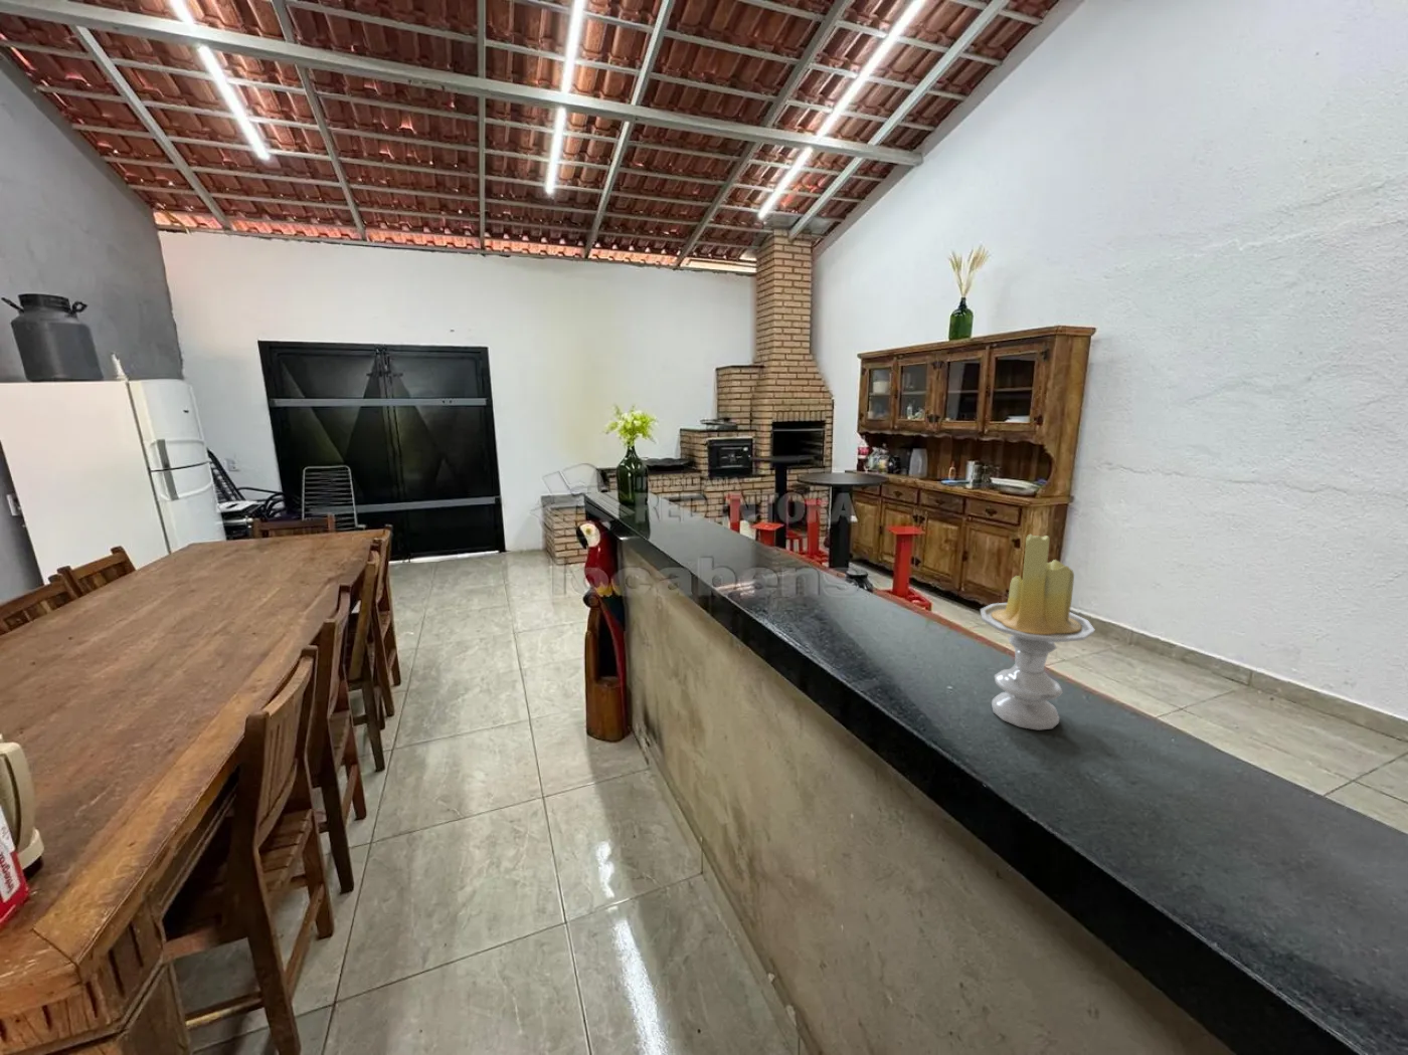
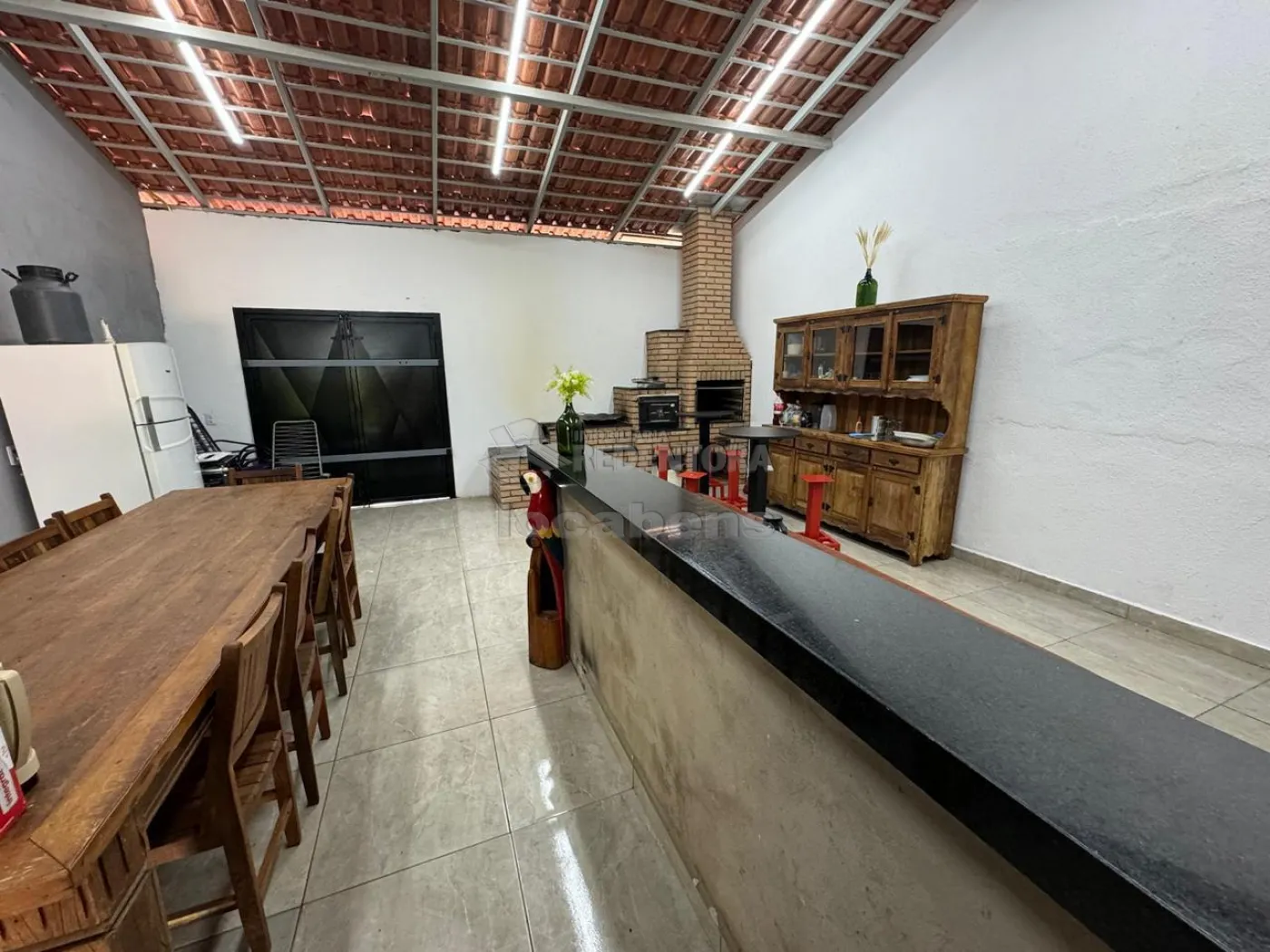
- candle [980,533,1095,731]
